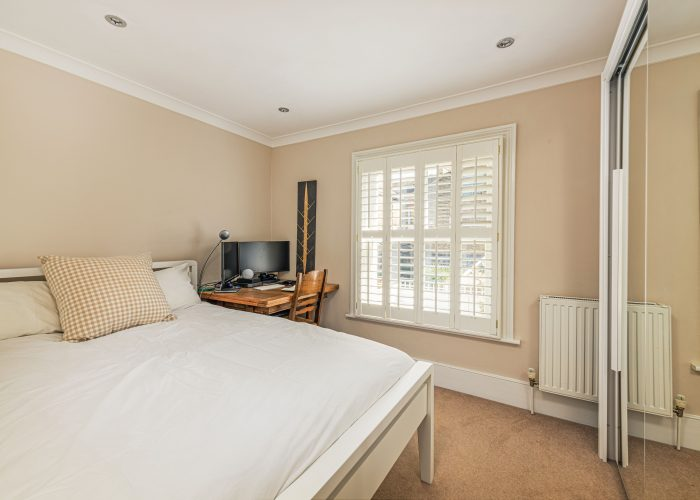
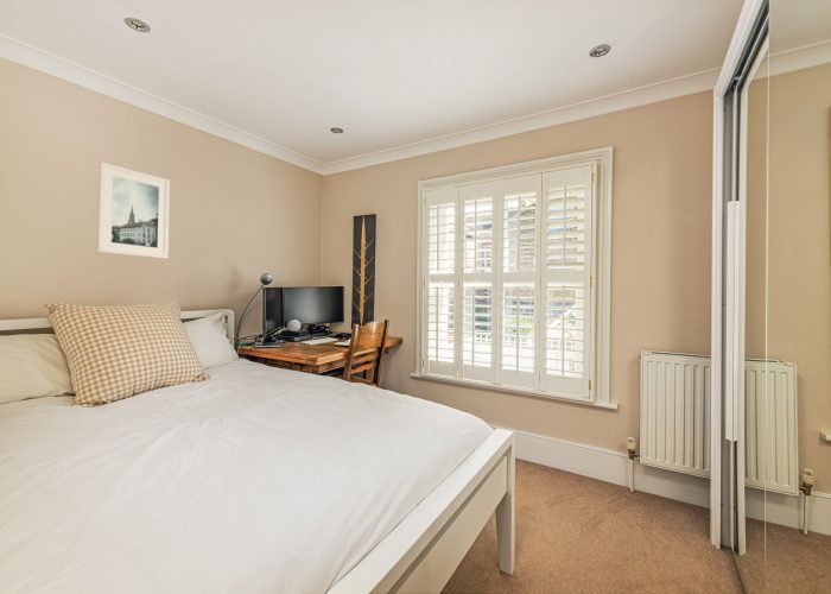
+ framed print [96,162,171,260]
